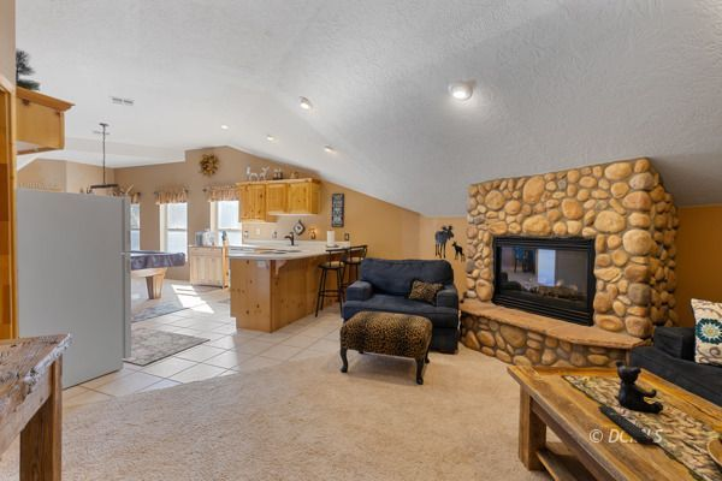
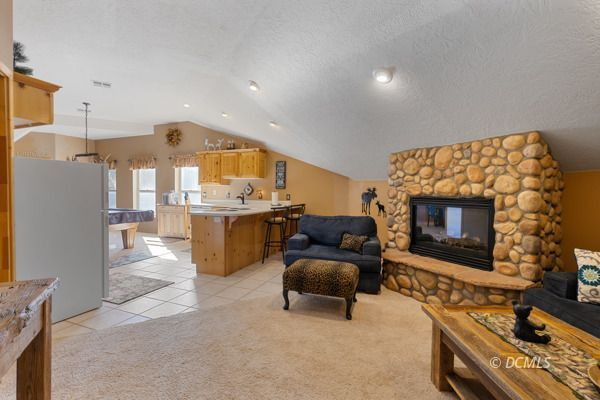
- remote control [597,405,655,445]
